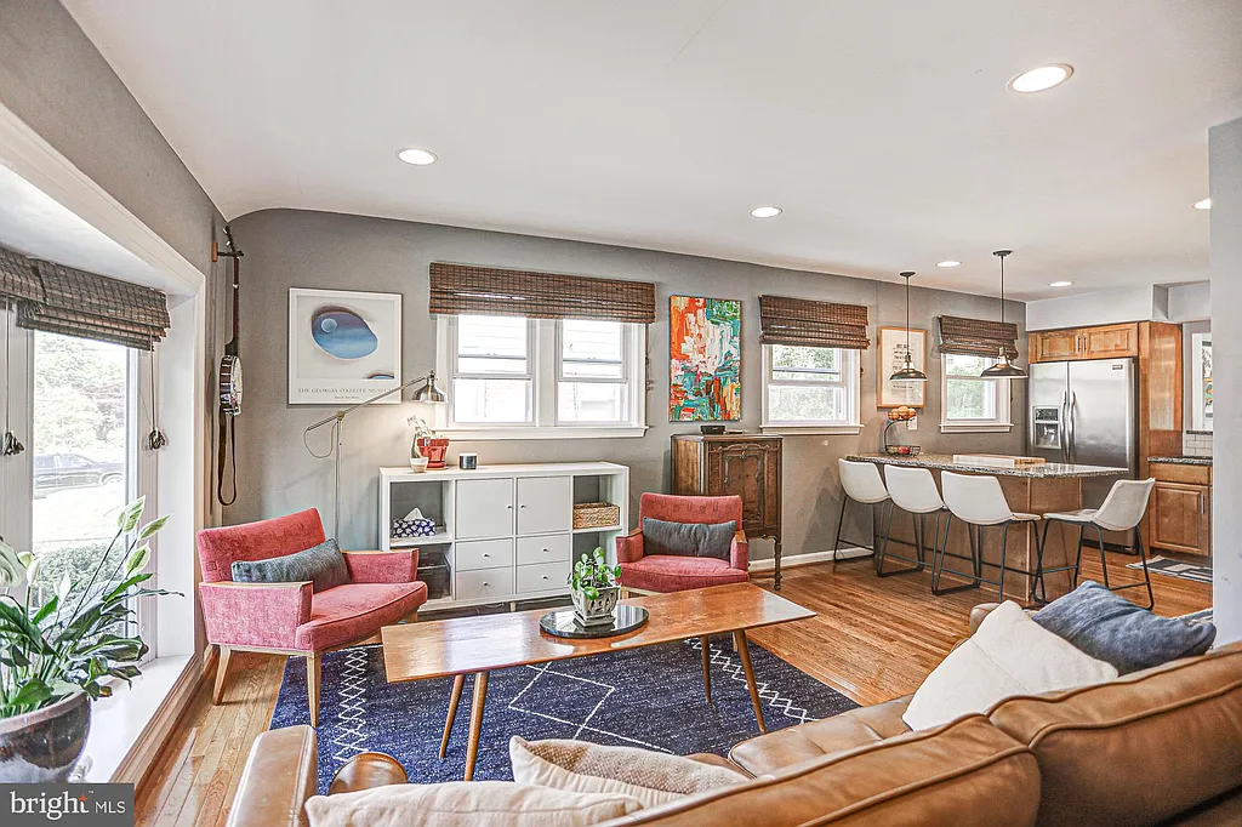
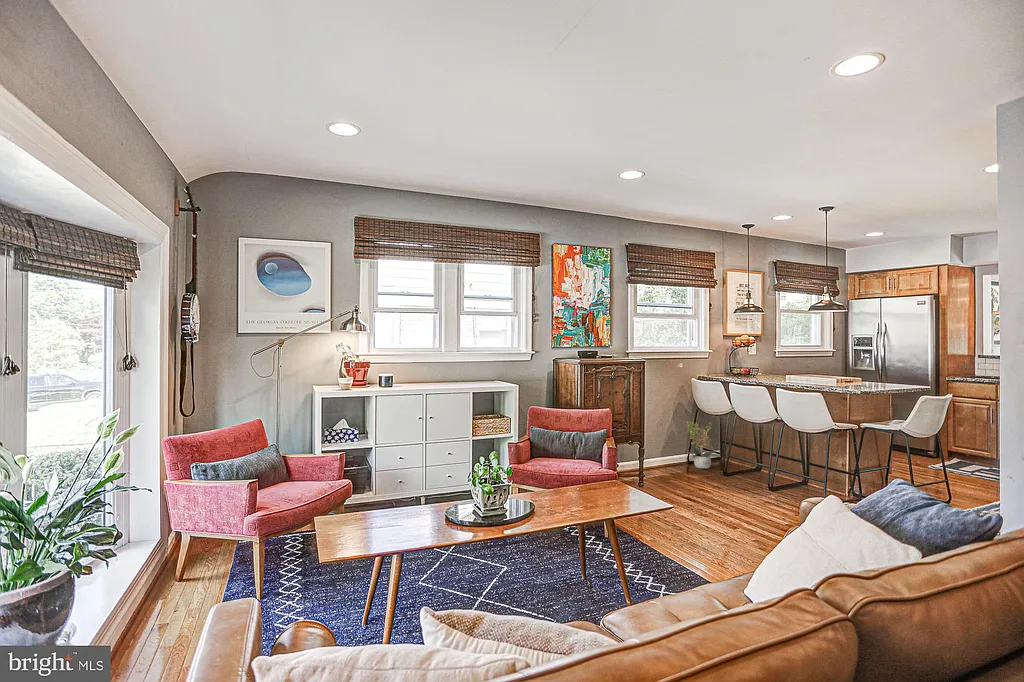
+ potted plant [683,420,722,470]
